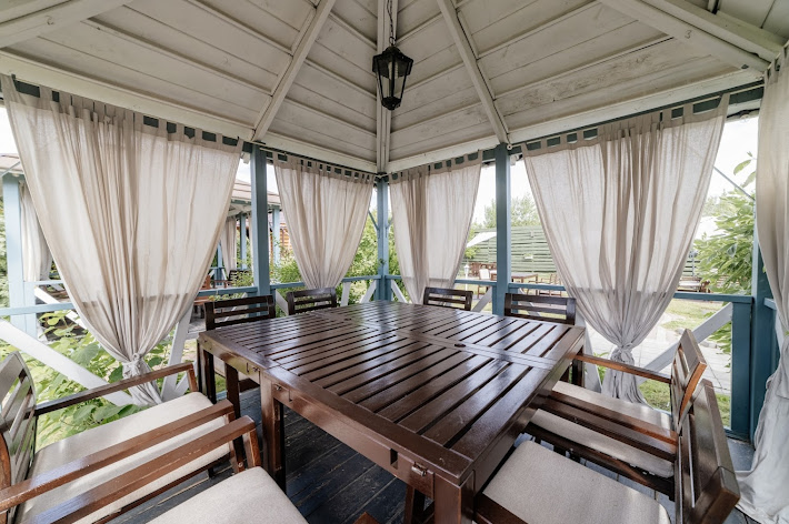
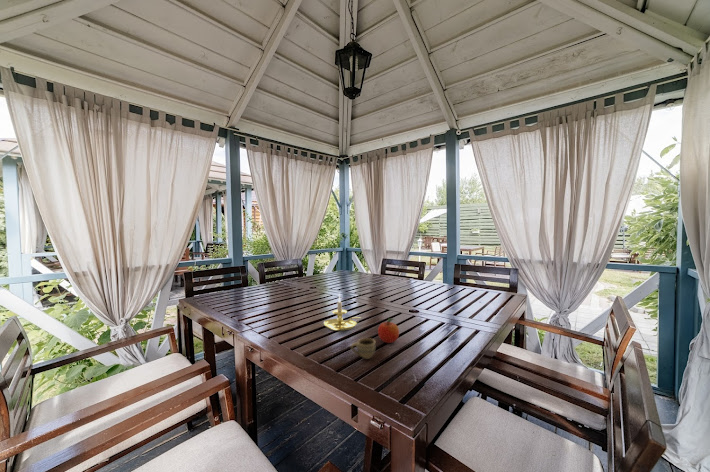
+ cup [350,337,377,360]
+ candle holder [323,292,362,332]
+ fruit [377,318,400,344]
